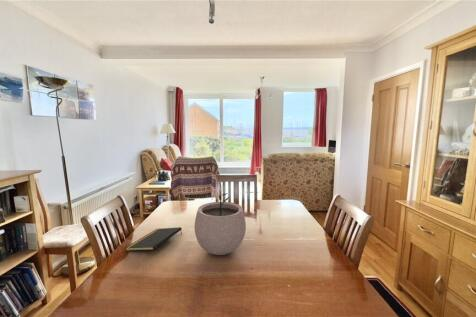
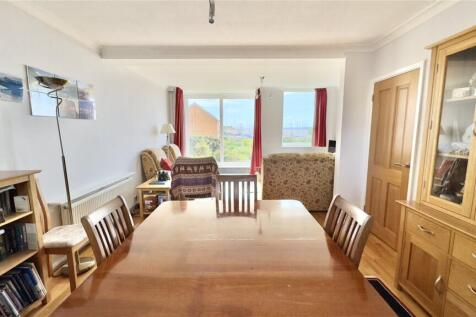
- notepad [125,226,183,252]
- plant pot [194,189,247,256]
